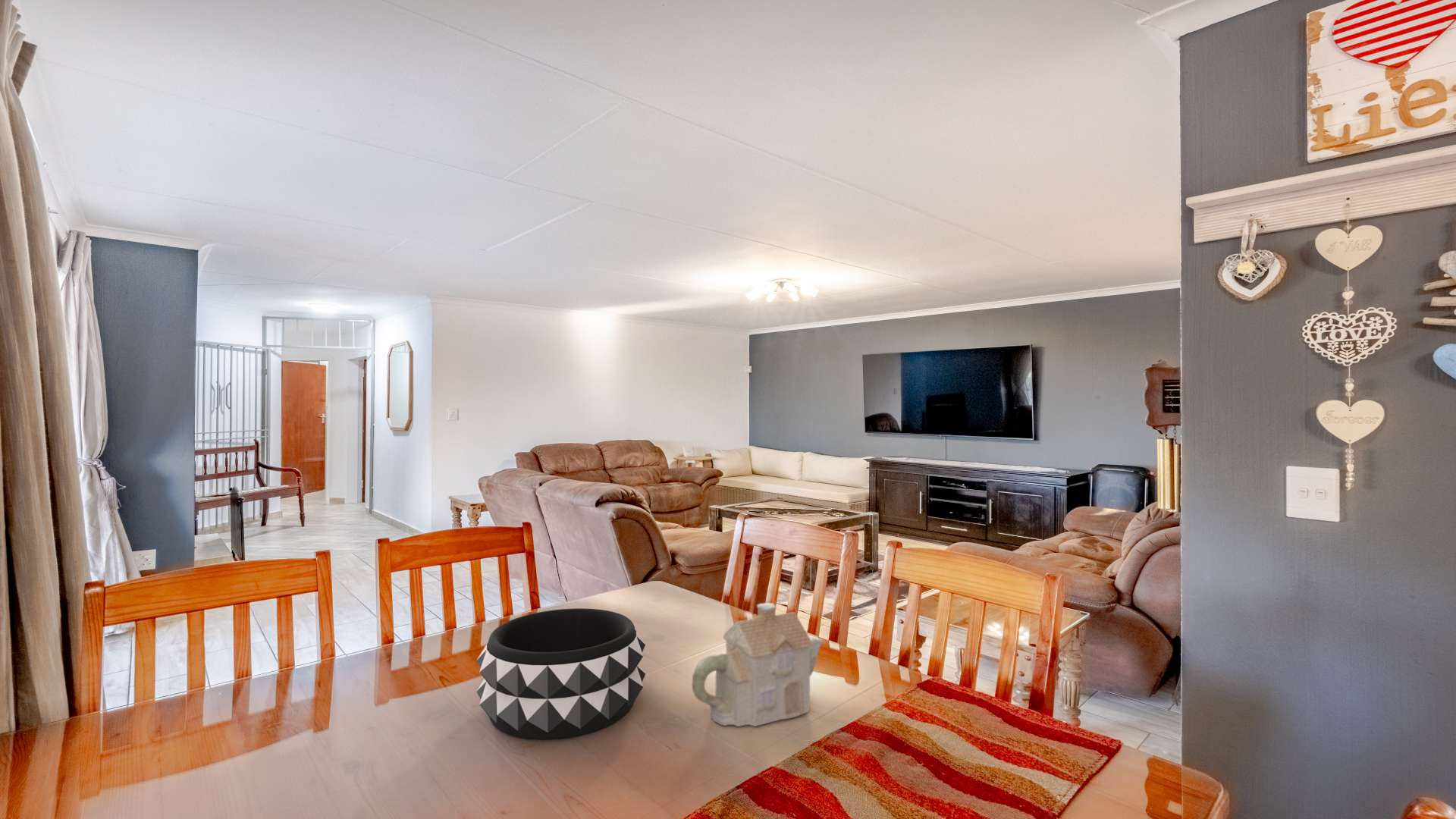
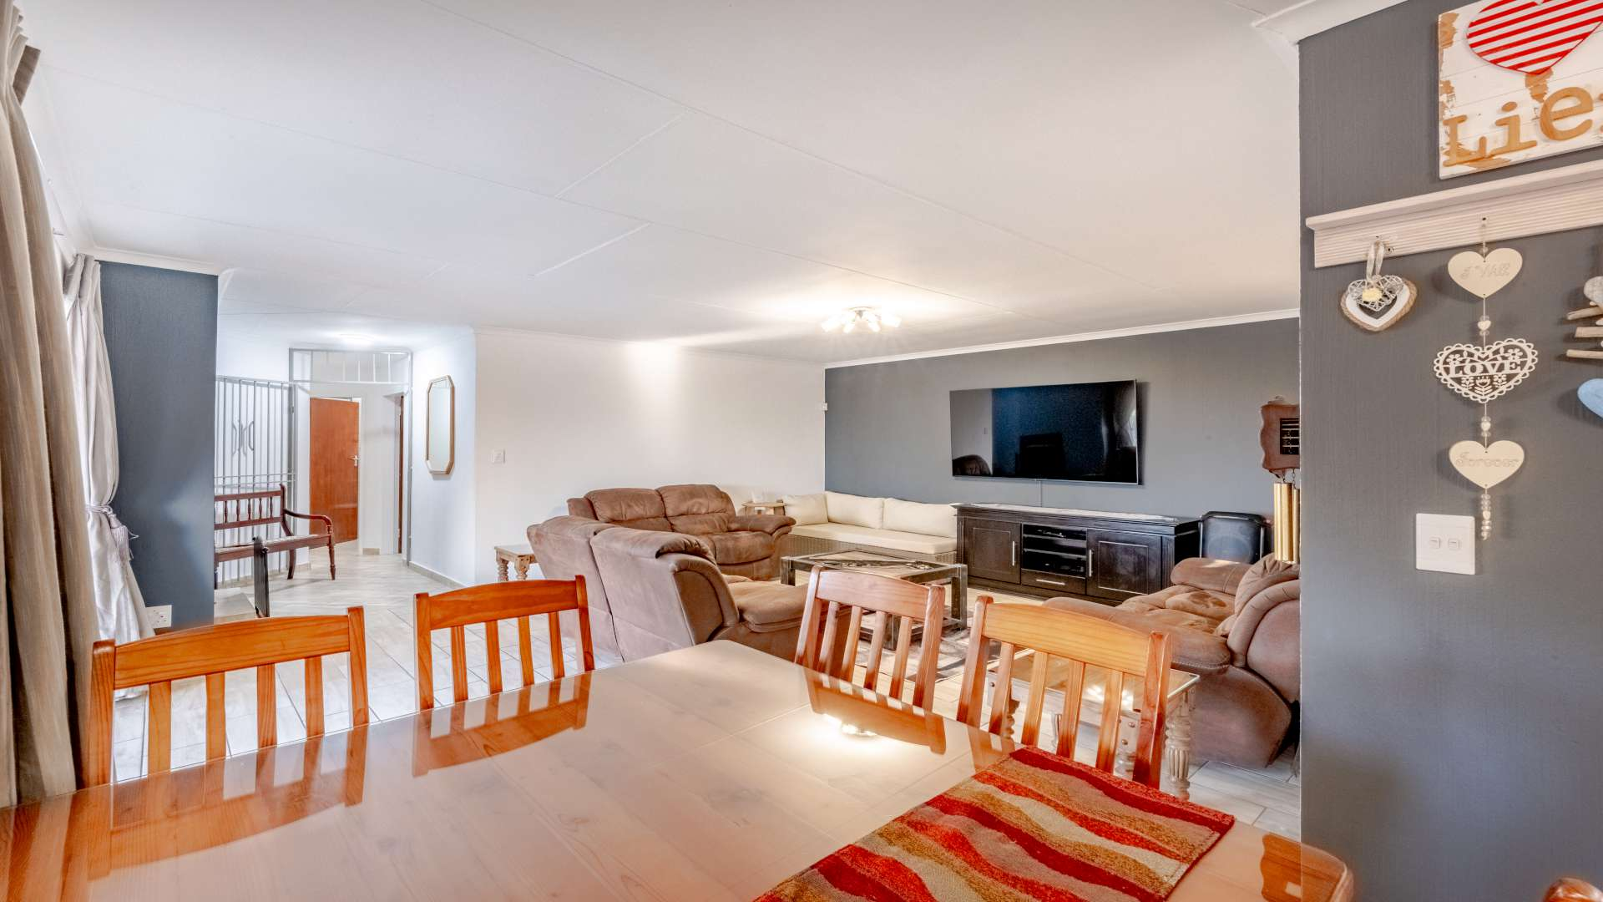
- teapot [692,602,824,727]
- decorative bowl [476,607,646,741]
